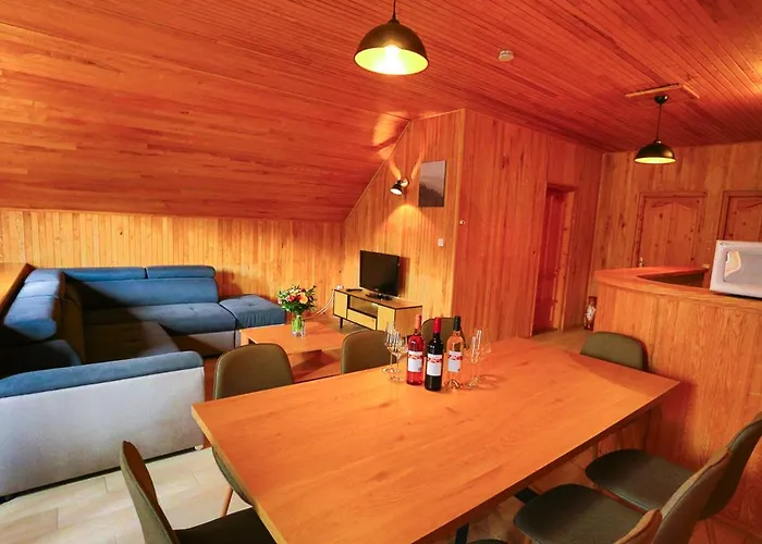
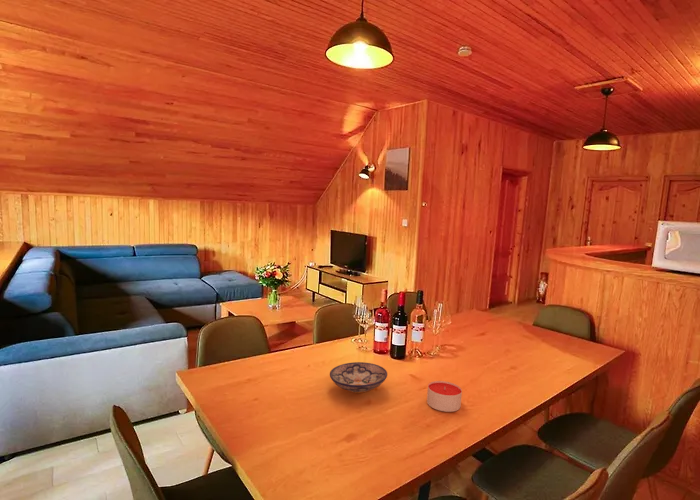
+ candle [426,380,463,413]
+ bowl [329,361,388,394]
